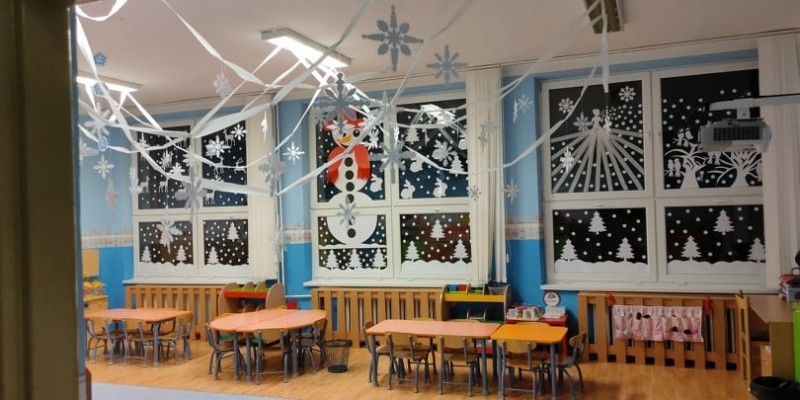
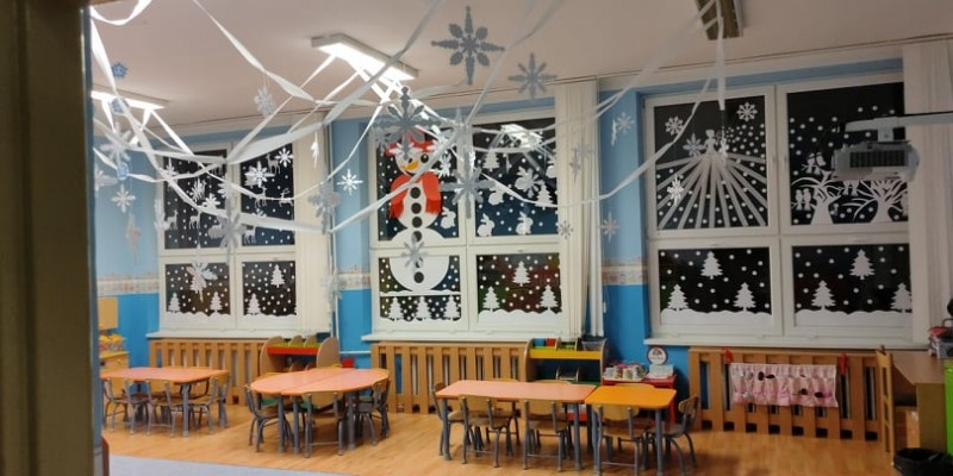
- wastebasket [322,338,351,374]
